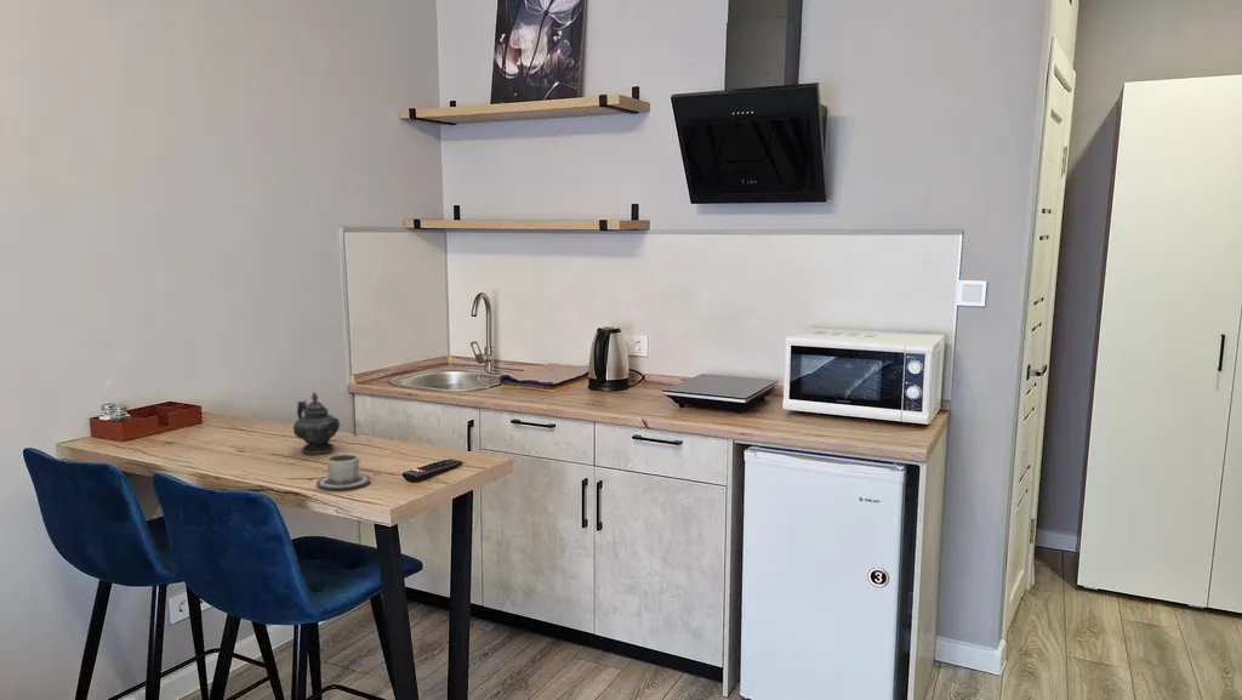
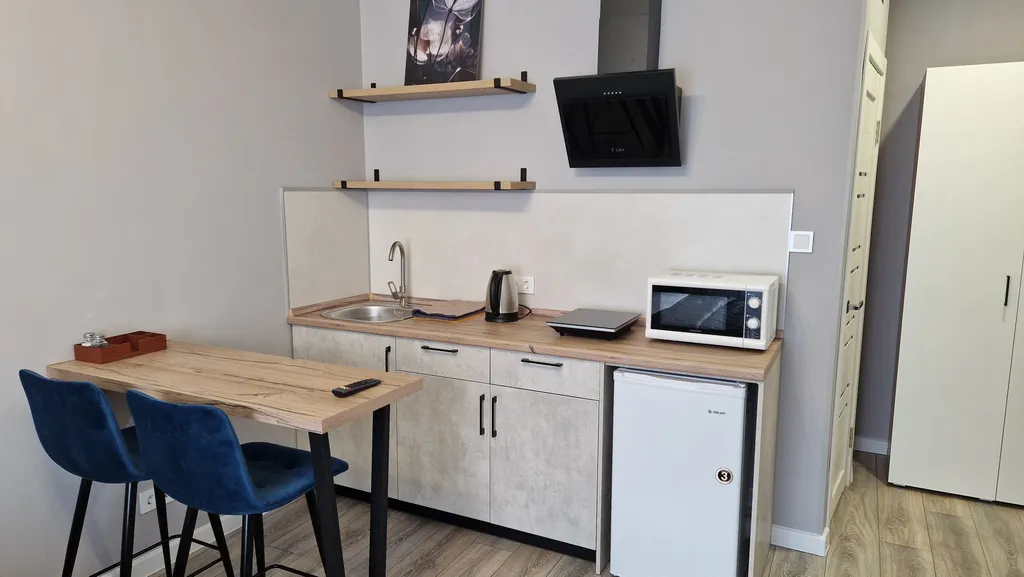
- teapot [292,391,341,456]
- cup [315,453,372,490]
